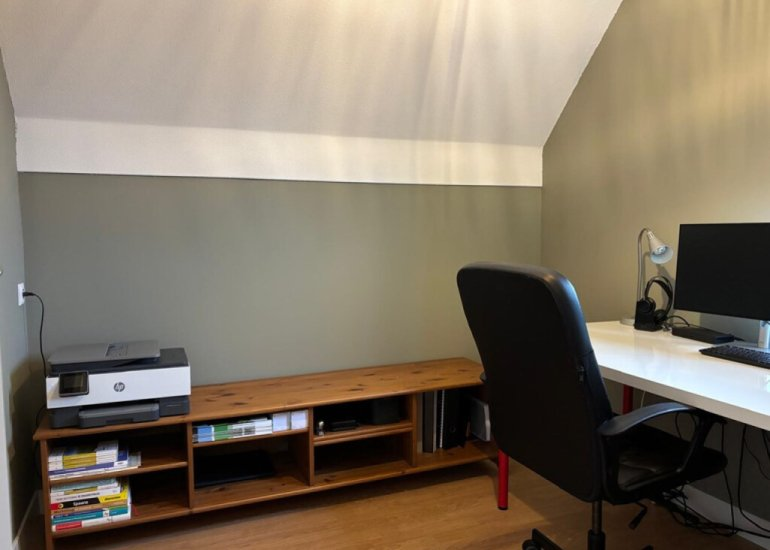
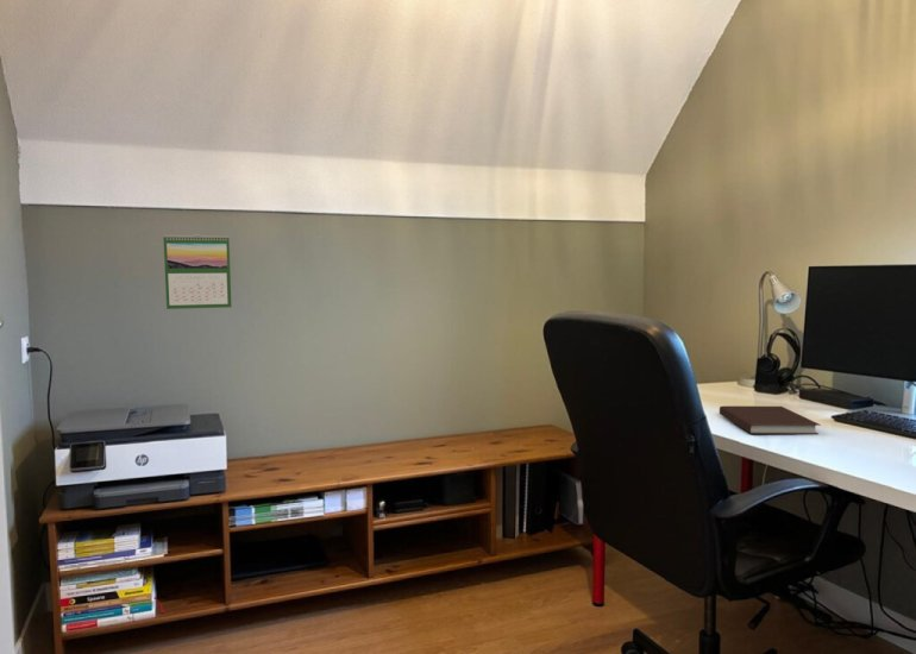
+ calendar [163,233,232,310]
+ notebook [719,404,822,436]
